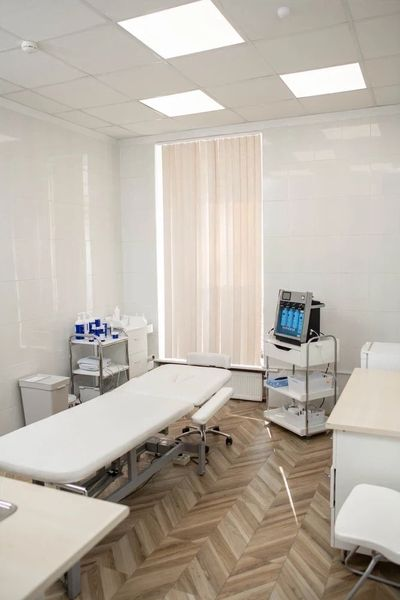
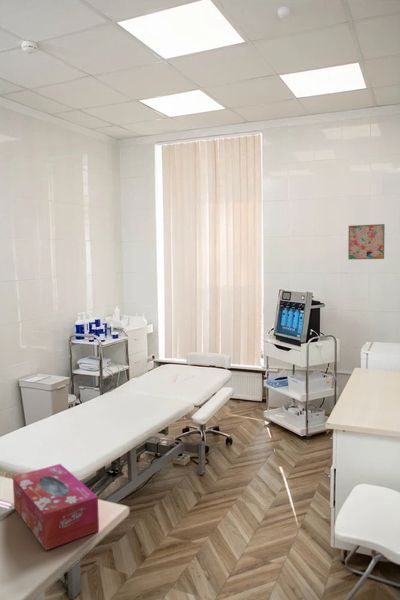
+ wall art [347,223,386,261]
+ tissue box [12,463,100,551]
